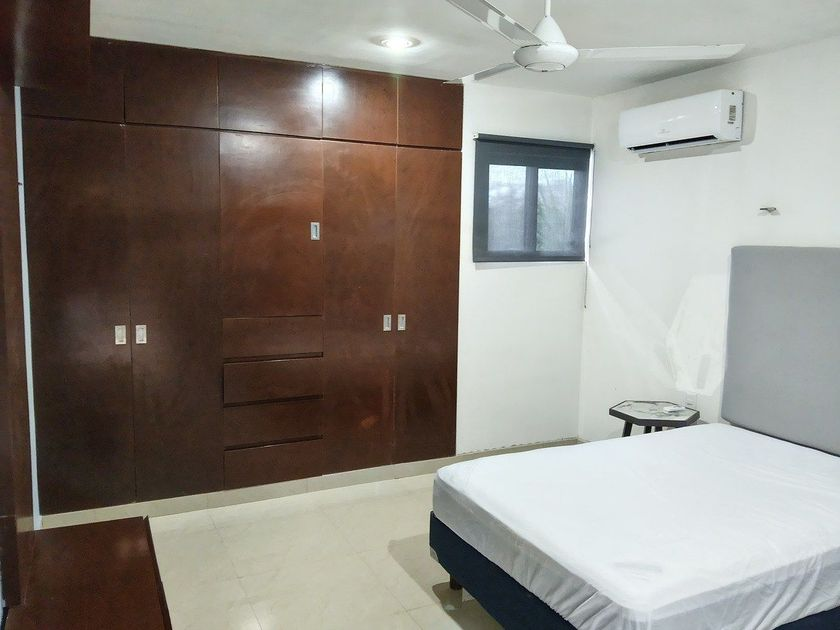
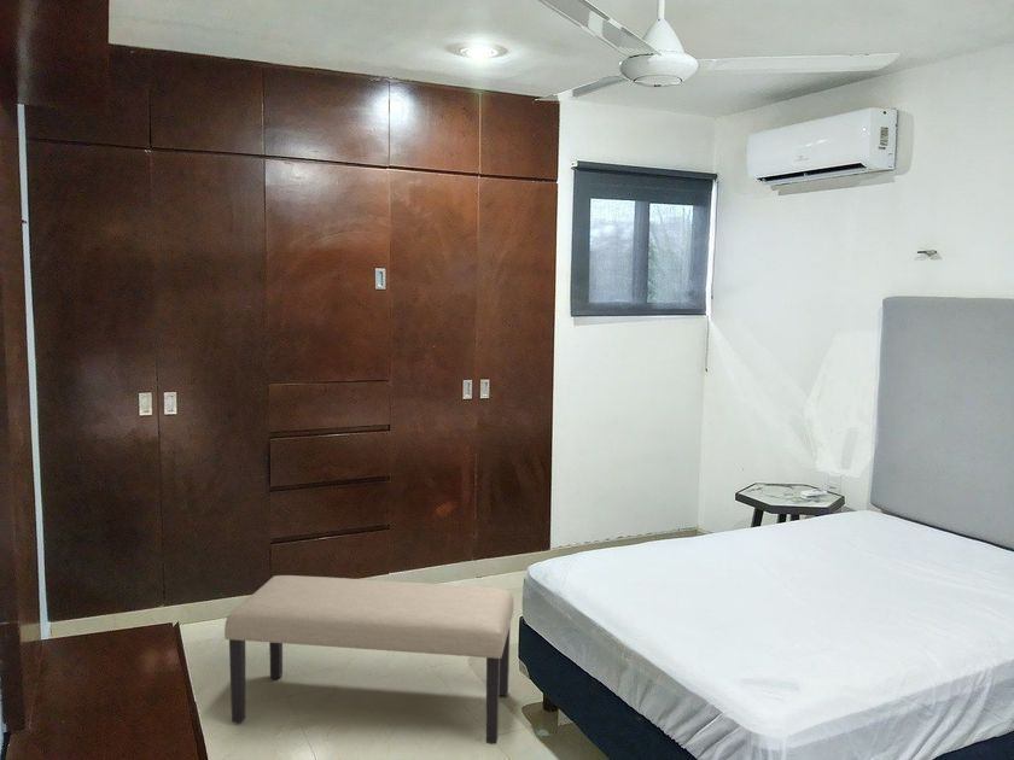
+ bench [223,574,514,746]
